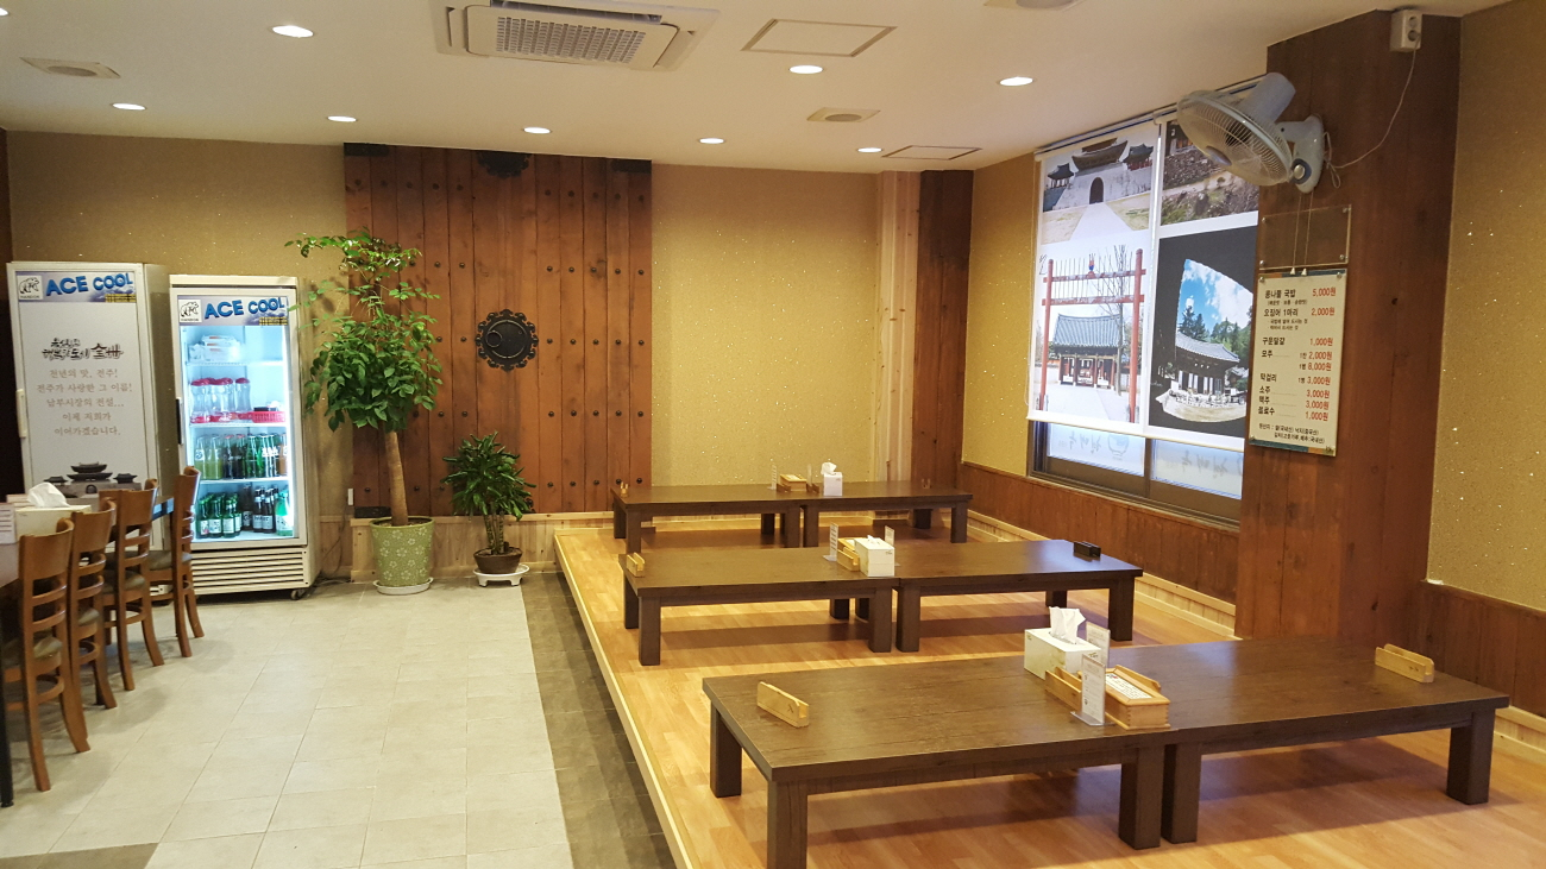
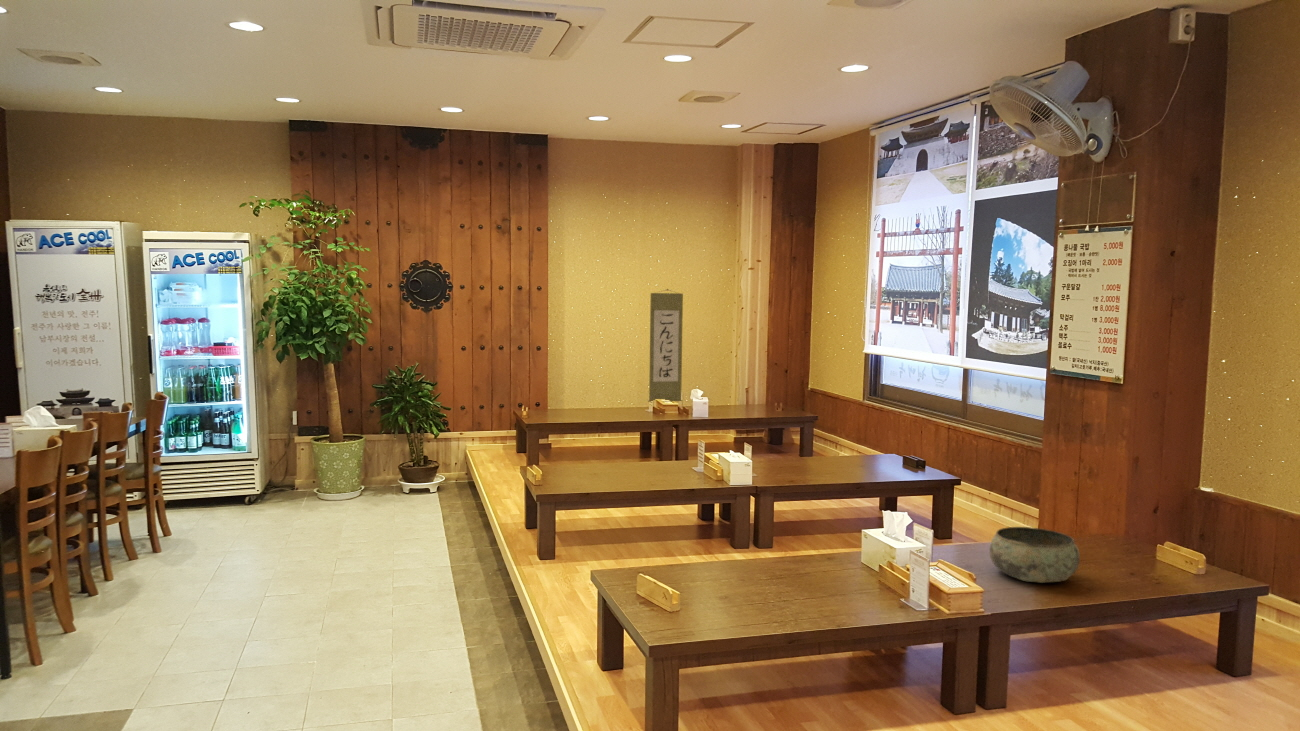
+ wall scroll [647,288,684,403]
+ bowl [989,526,1081,584]
